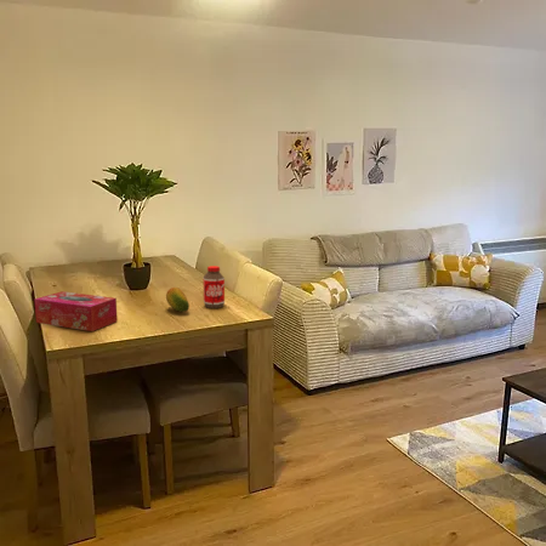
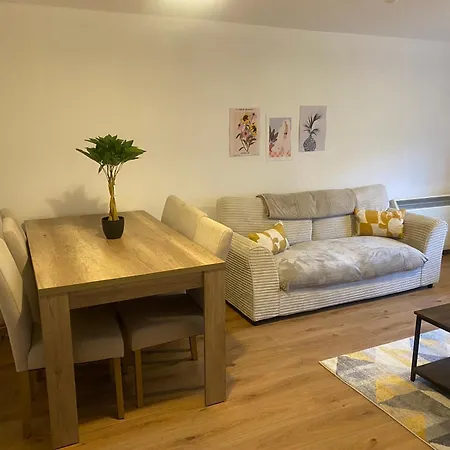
- fruit [165,286,190,313]
- tissue box [34,290,119,332]
- bottle [203,265,226,309]
